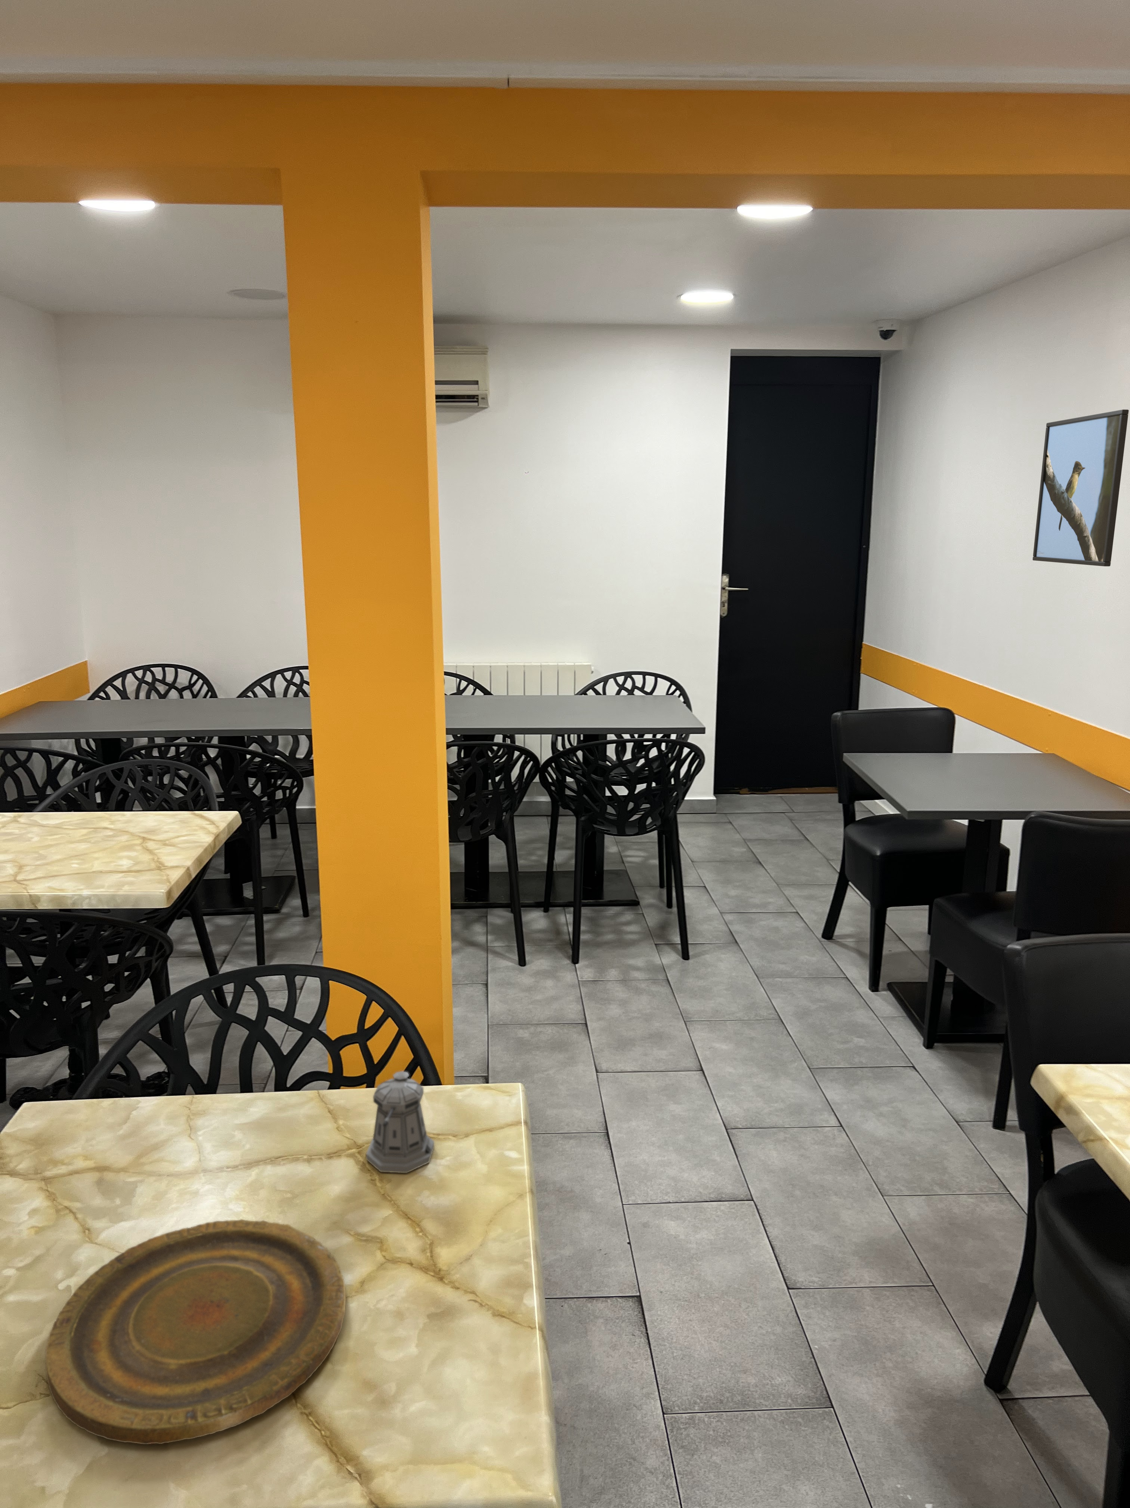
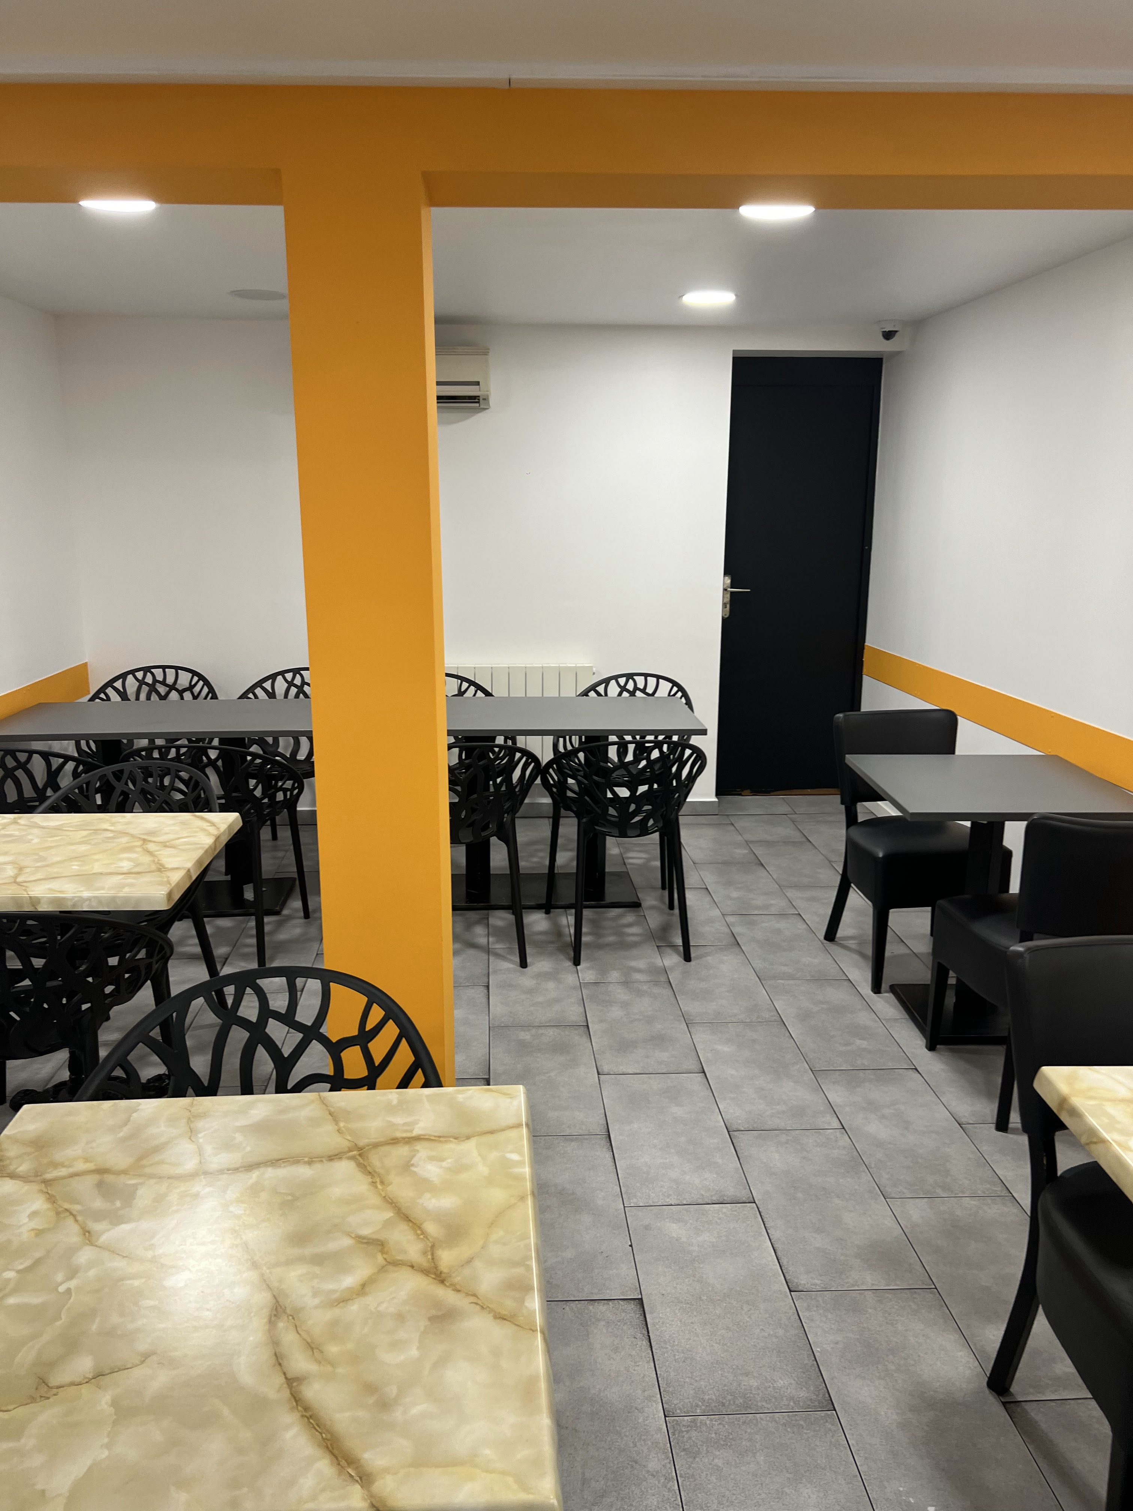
- plate [45,1219,347,1445]
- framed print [1033,410,1129,566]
- pepper shaker [366,1071,434,1173]
